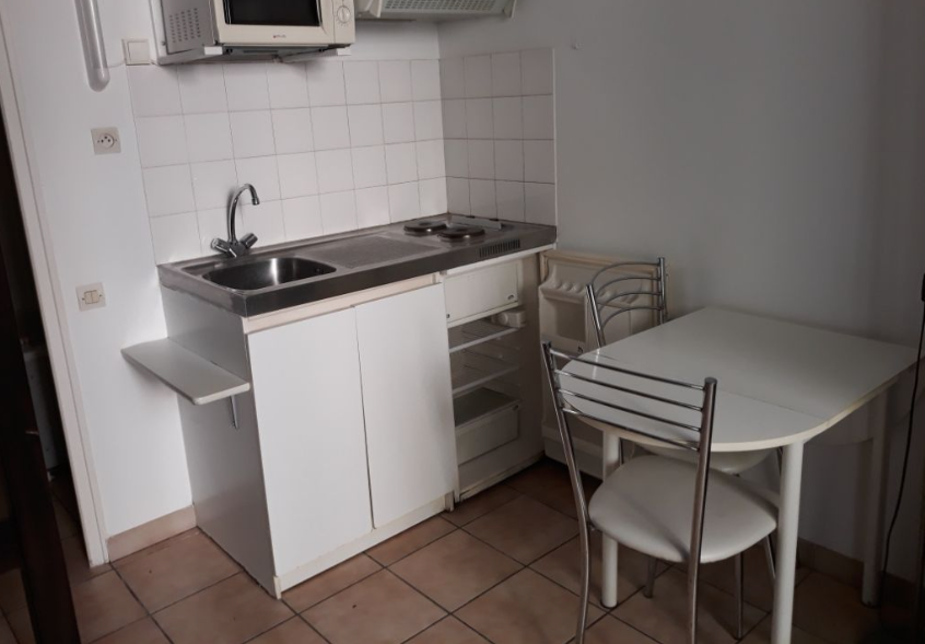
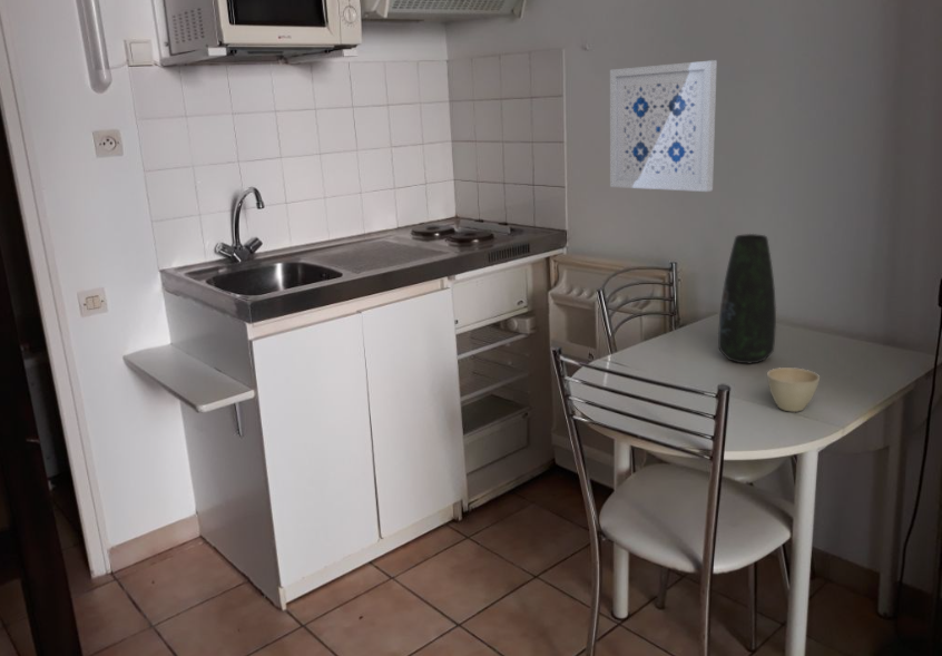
+ wall art [609,59,718,193]
+ flower pot [766,366,821,413]
+ vase [717,233,777,364]
